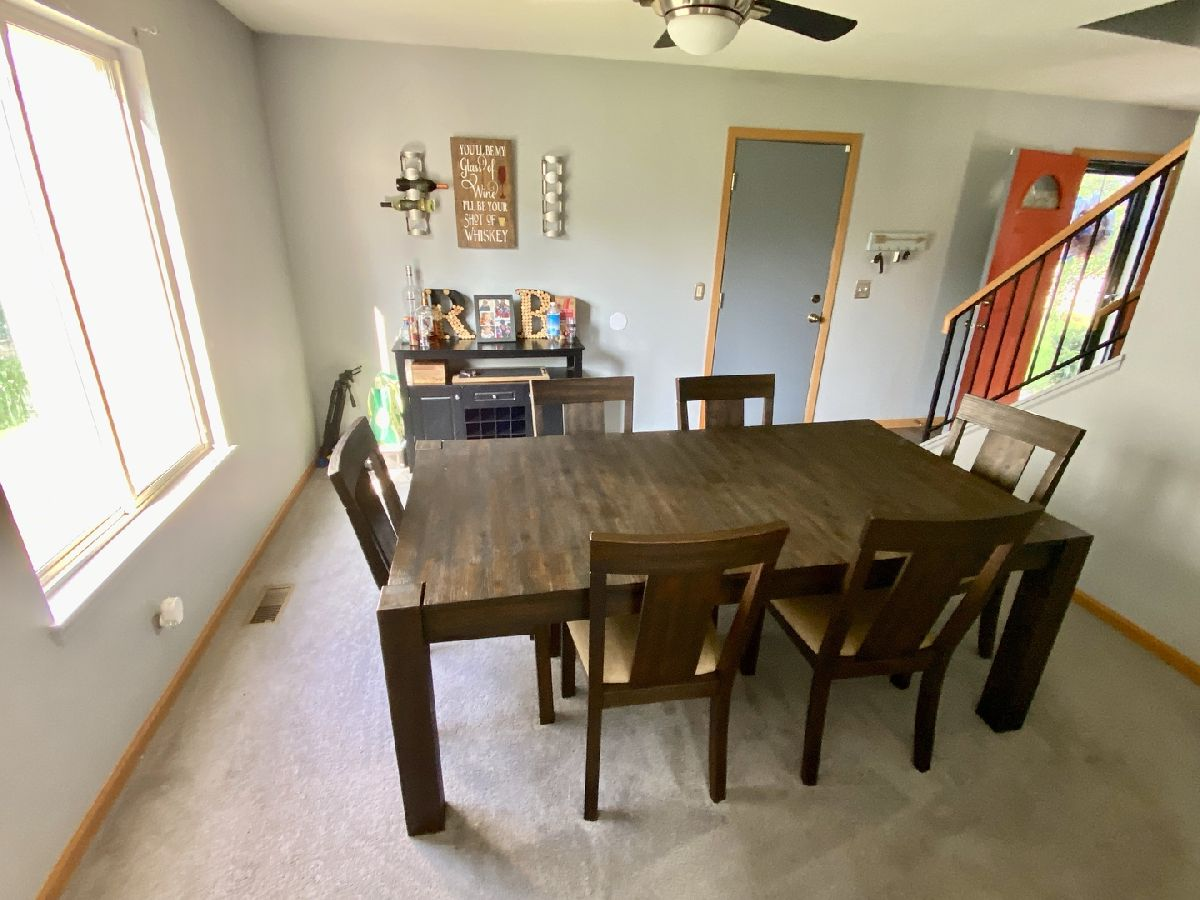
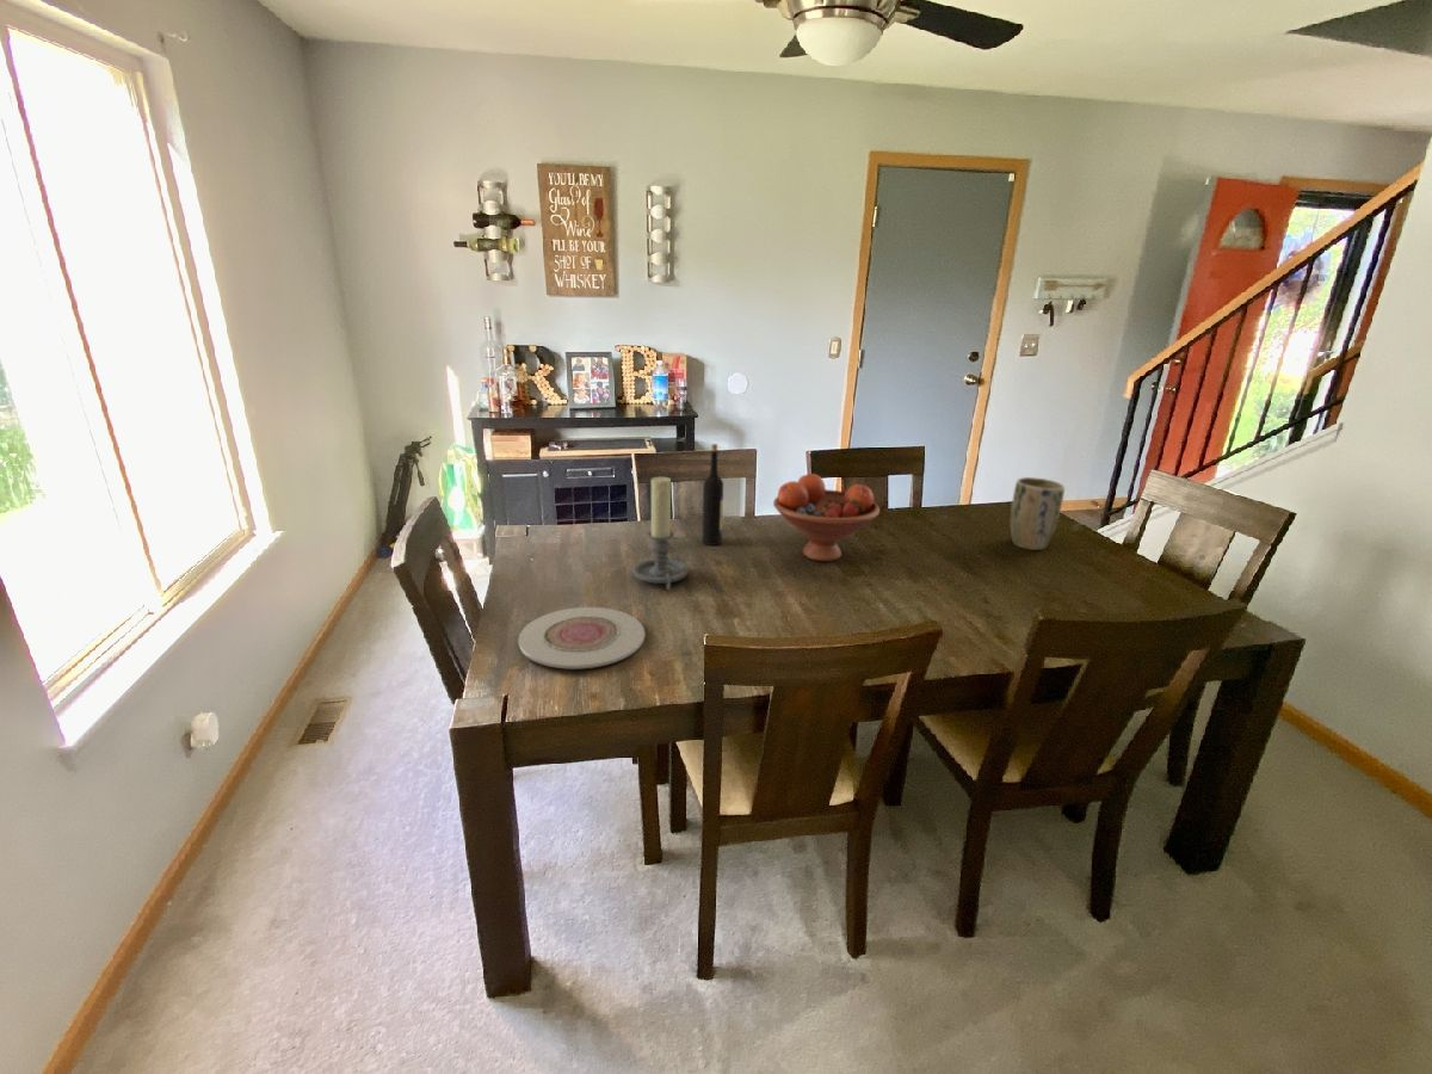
+ plate [517,606,647,669]
+ candle holder [631,475,690,592]
+ wine bottle [700,443,724,547]
+ fruit bowl [772,473,881,562]
+ plant pot [1010,476,1066,551]
